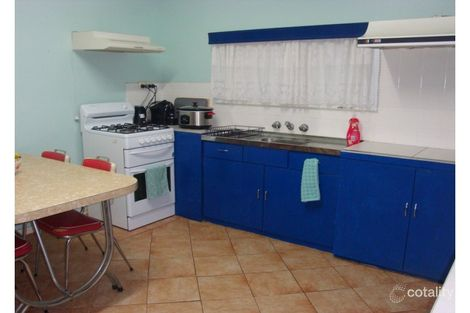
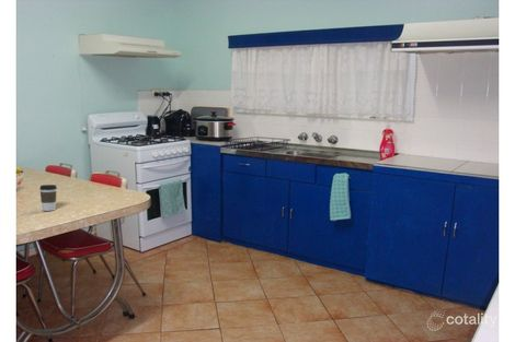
+ coffee cup [38,184,58,212]
